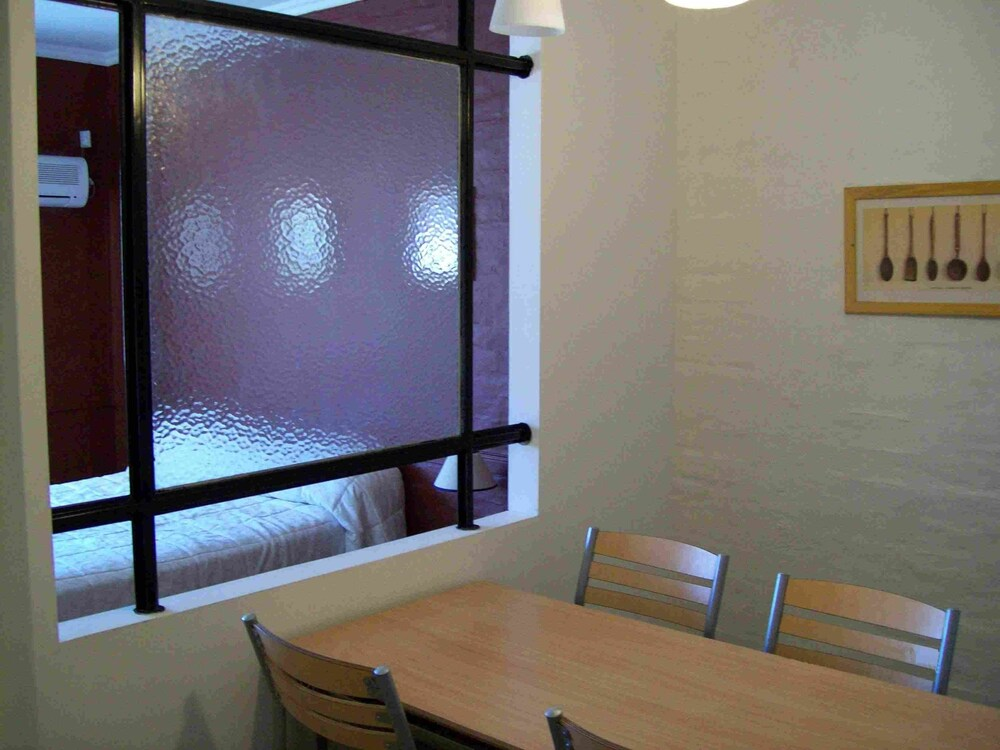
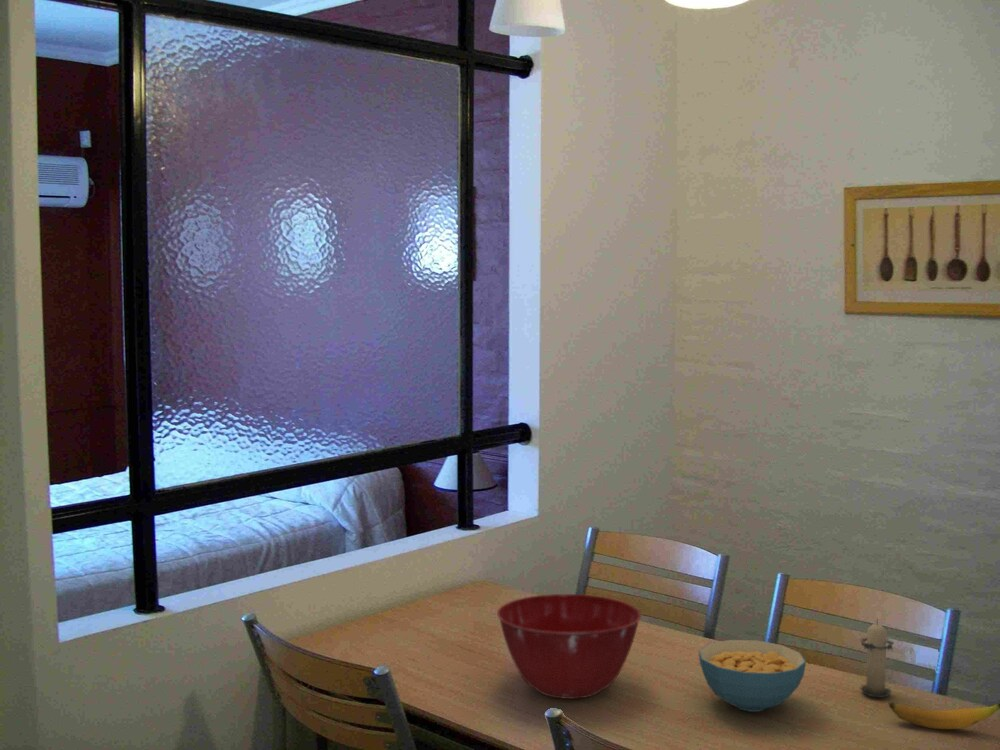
+ mixing bowl [496,593,642,700]
+ candle [859,617,895,698]
+ cereal bowl [697,639,807,713]
+ banana [887,701,1000,730]
